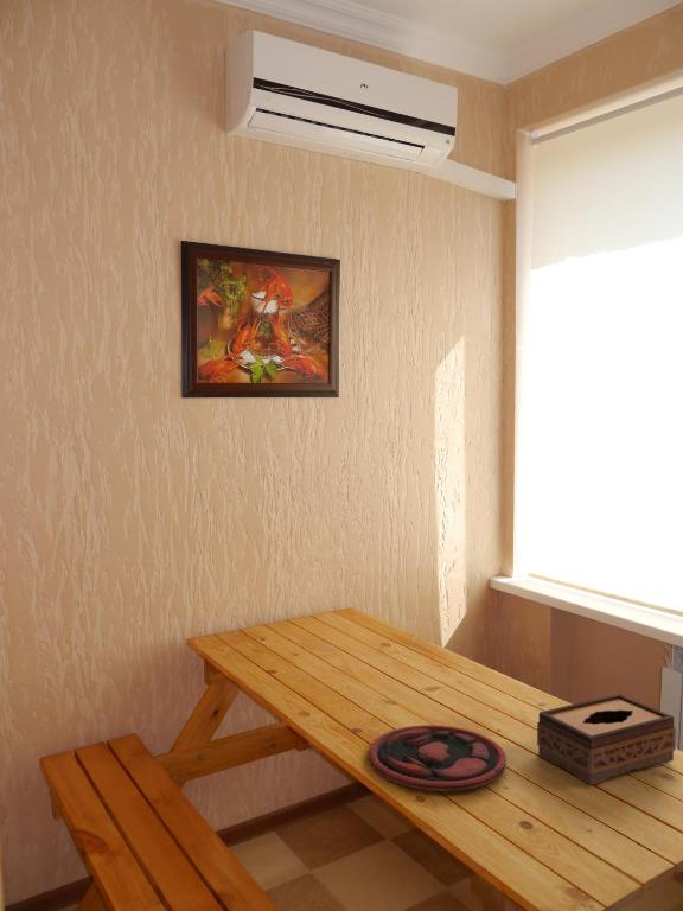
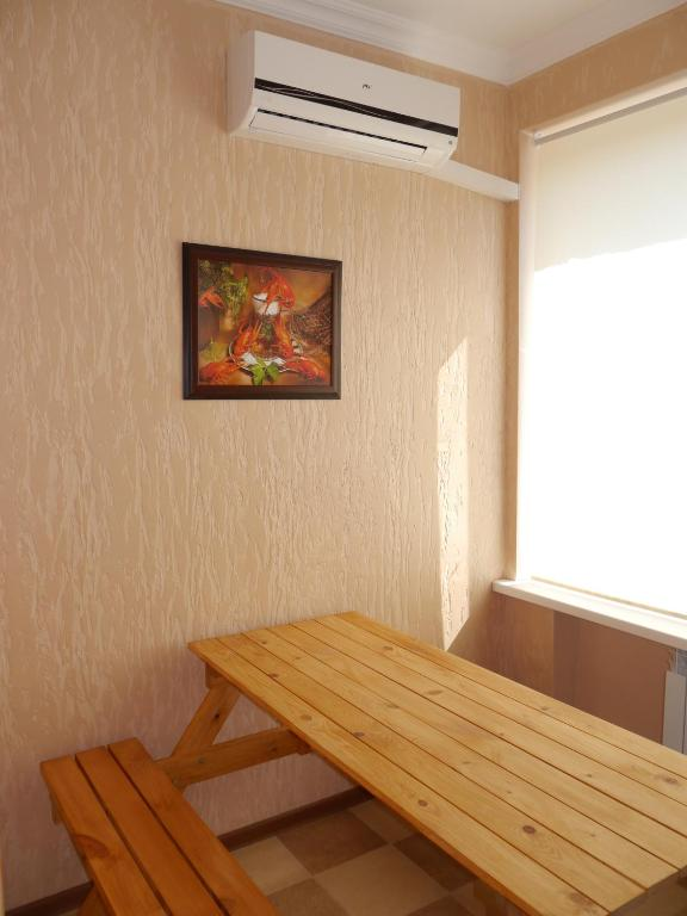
- plate [368,724,508,792]
- tissue box [536,693,677,786]
